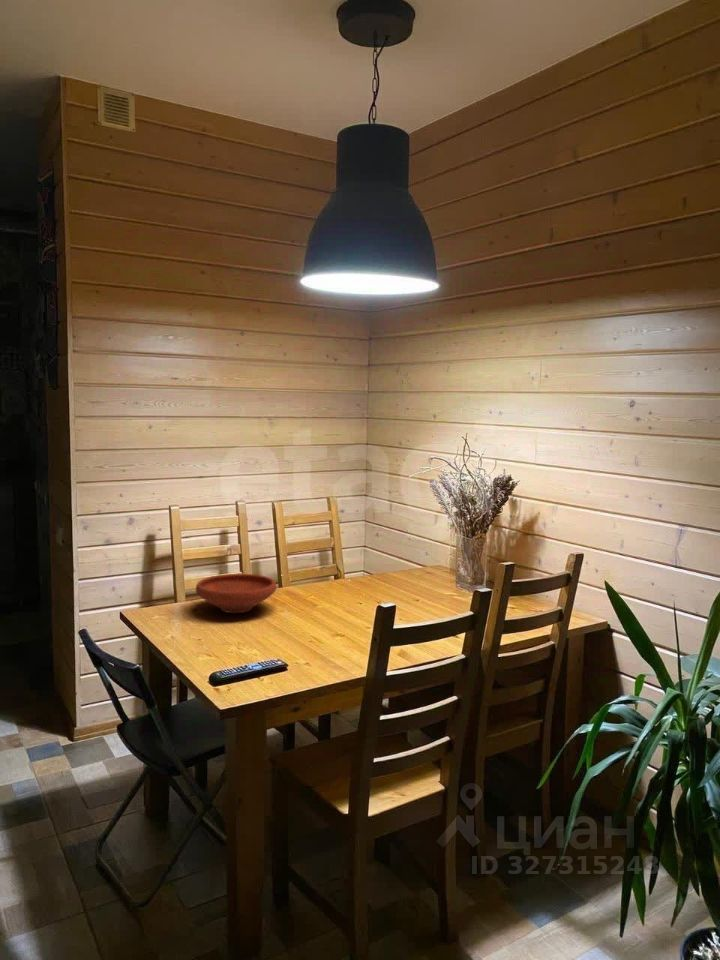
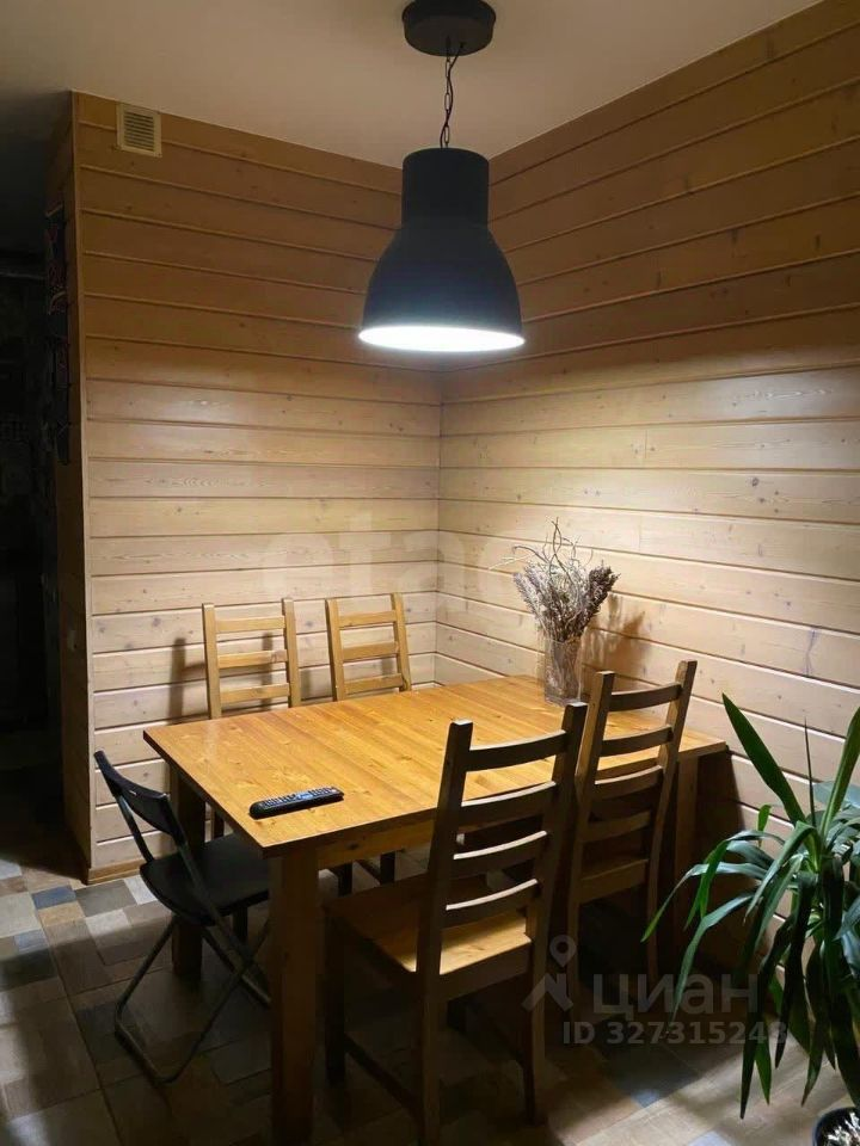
- bowl [195,573,277,614]
